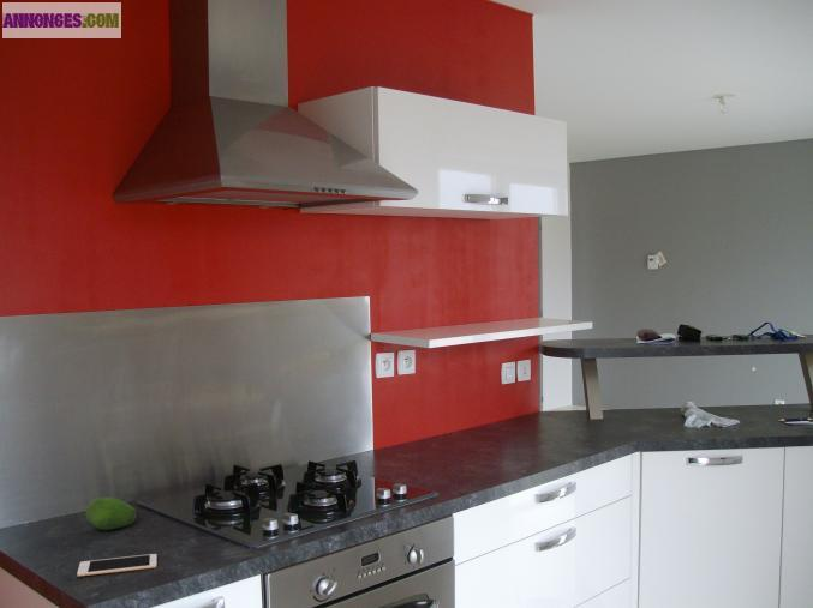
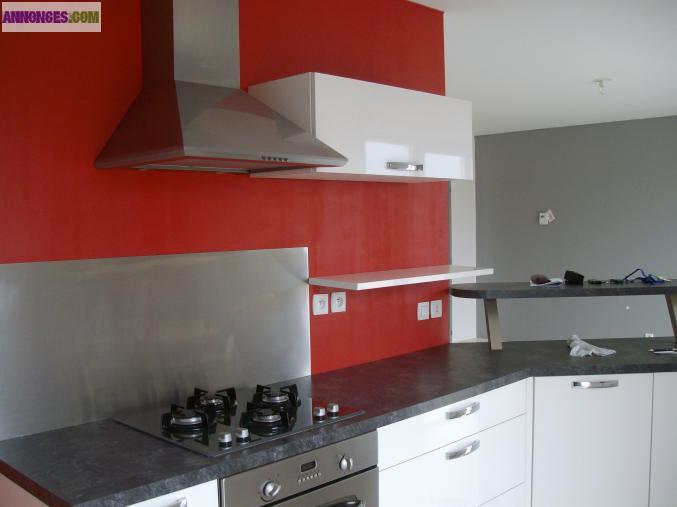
- cell phone [76,553,157,578]
- fruit [84,496,137,531]
